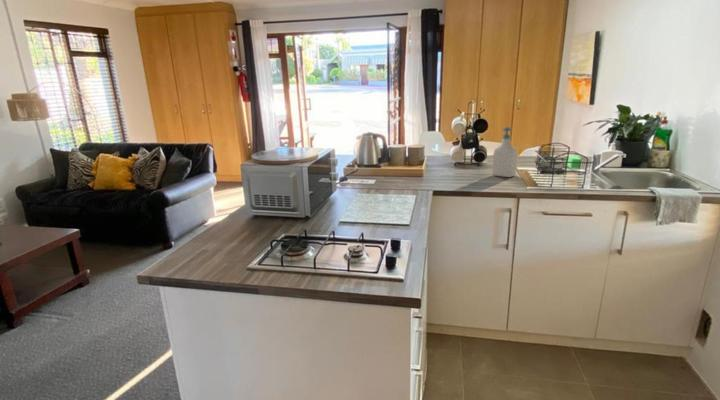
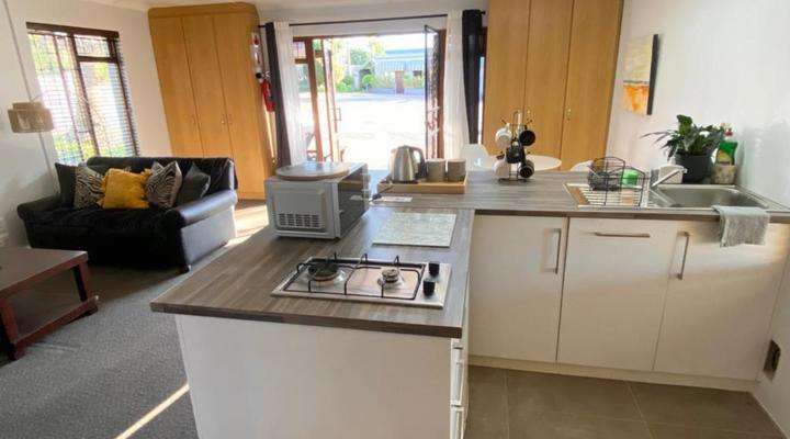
- soap bottle [491,126,518,178]
